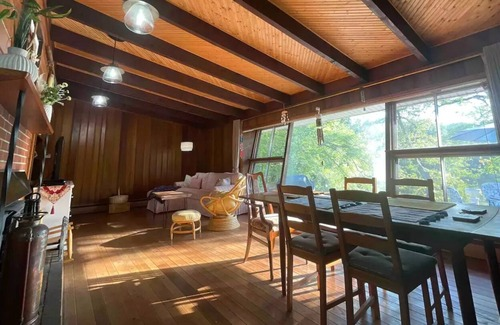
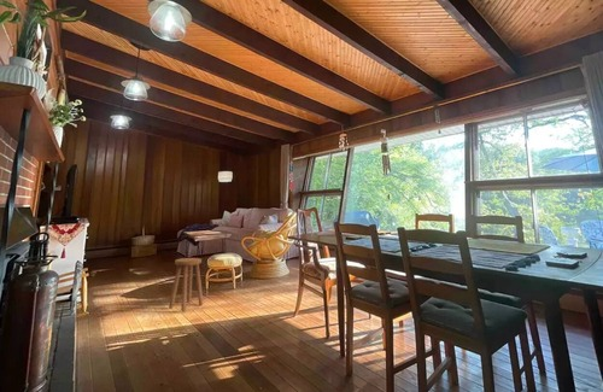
+ stool [168,257,204,312]
